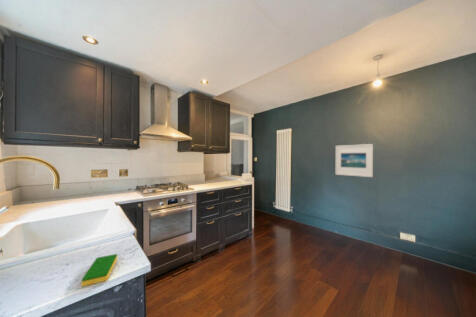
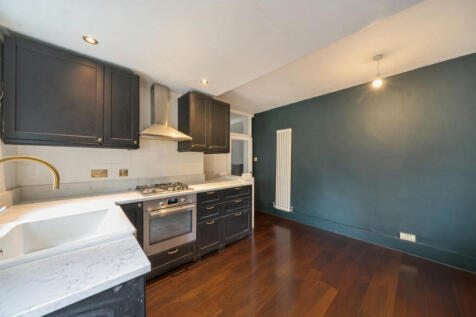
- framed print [335,143,374,178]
- dish sponge [80,253,118,288]
